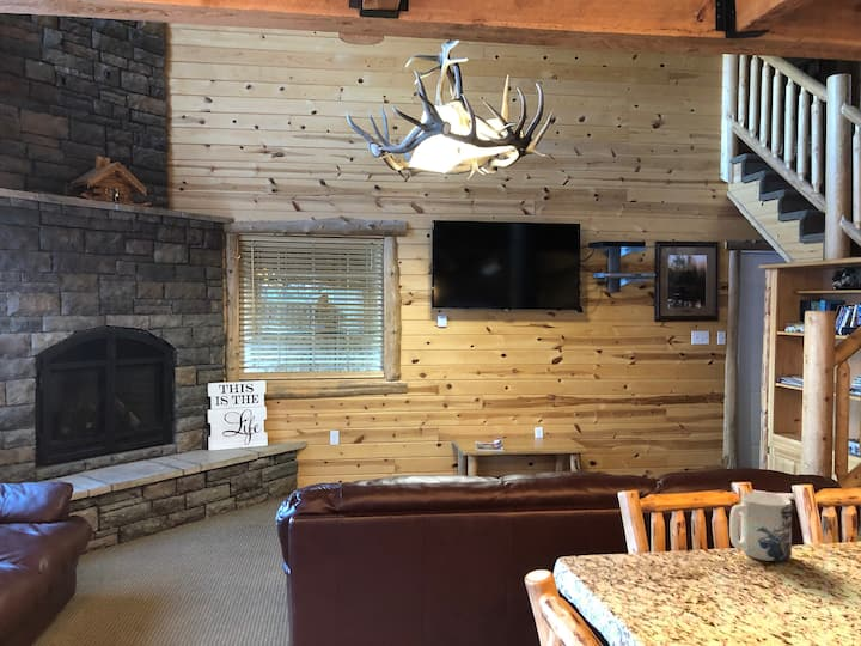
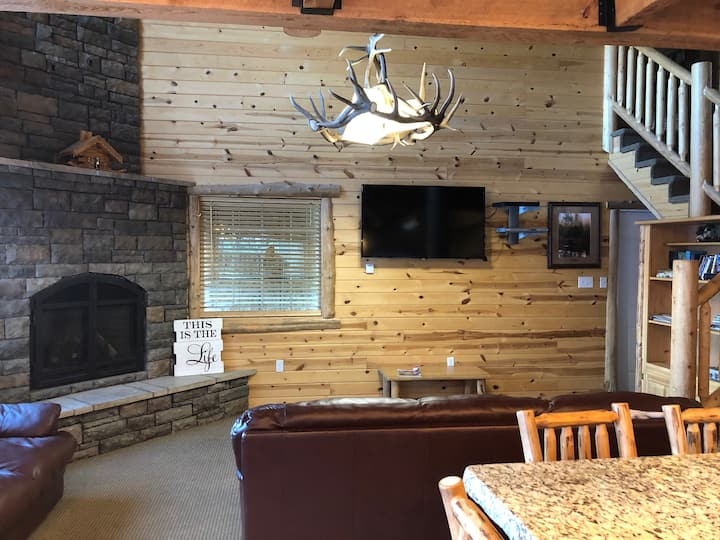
- mug [728,492,793,563]
